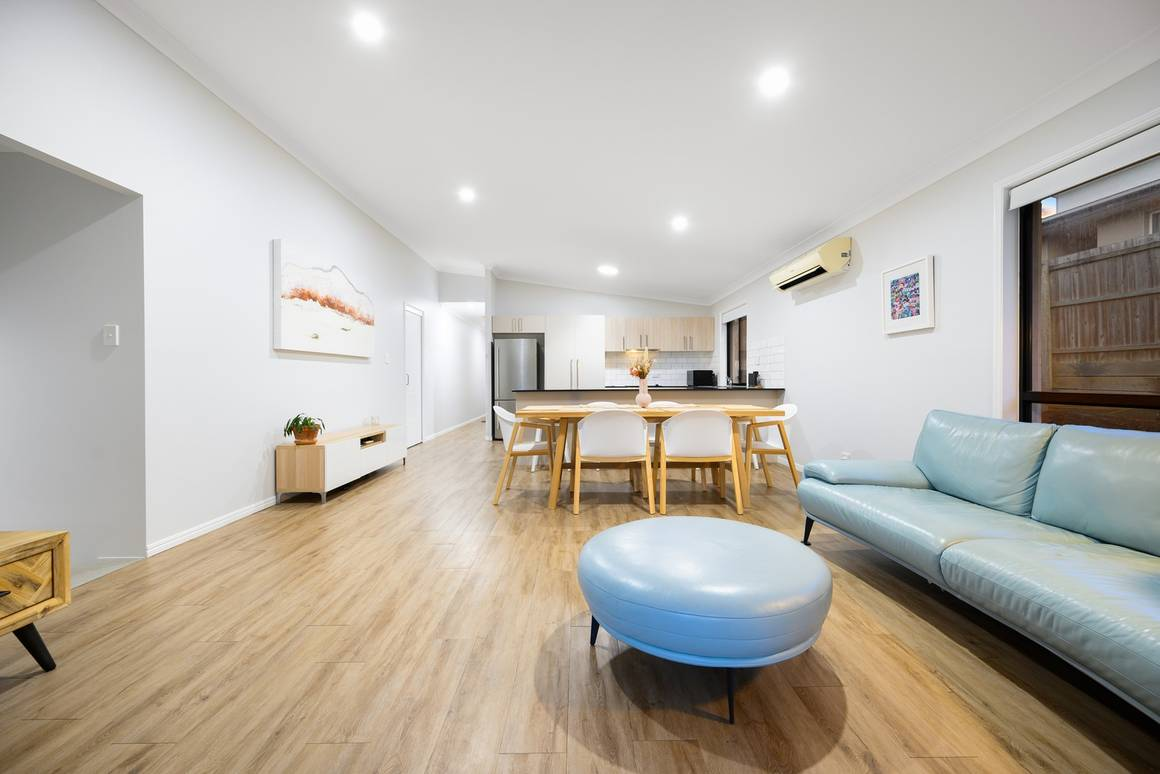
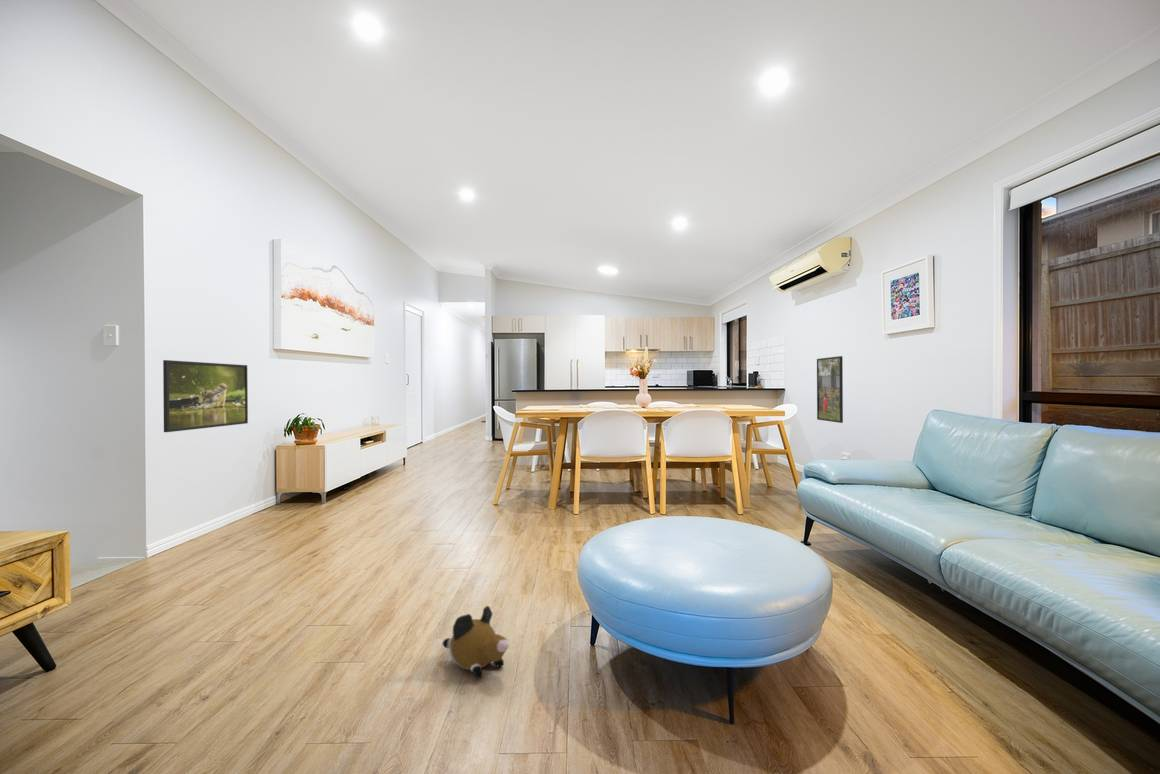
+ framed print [162,359,249,433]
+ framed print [816,355,844,424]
+ plush toy [442,605,510,680]
